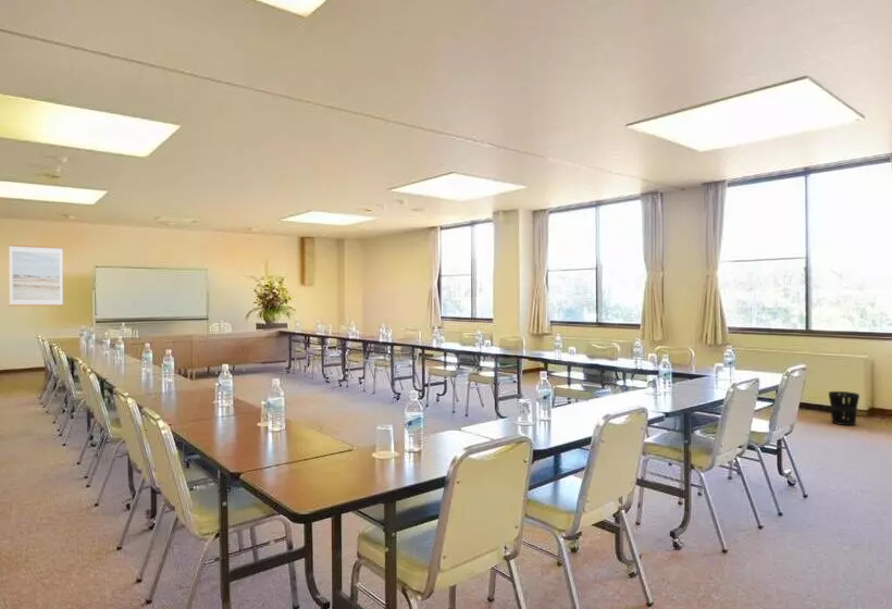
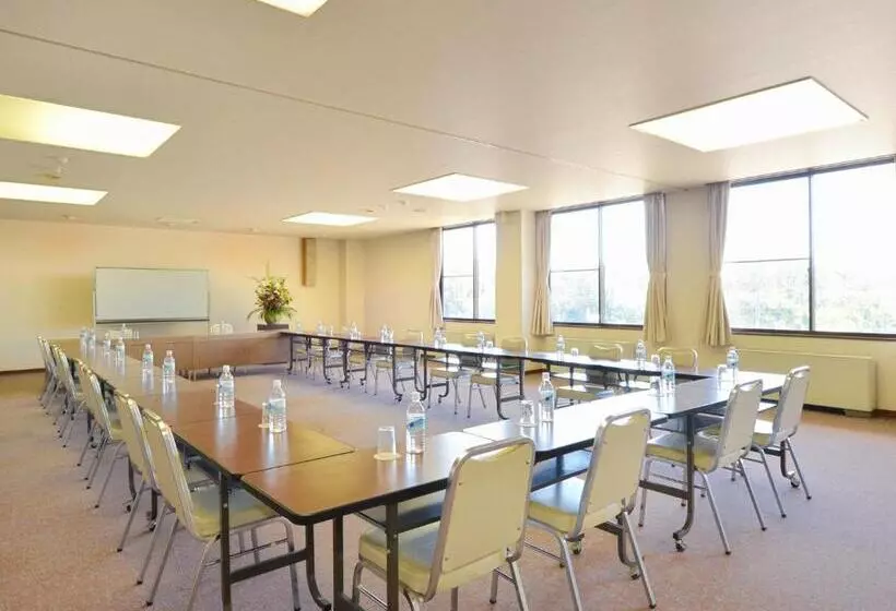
- wastebasket [828,390,860,426]
- wall art [9,244,64,307]
